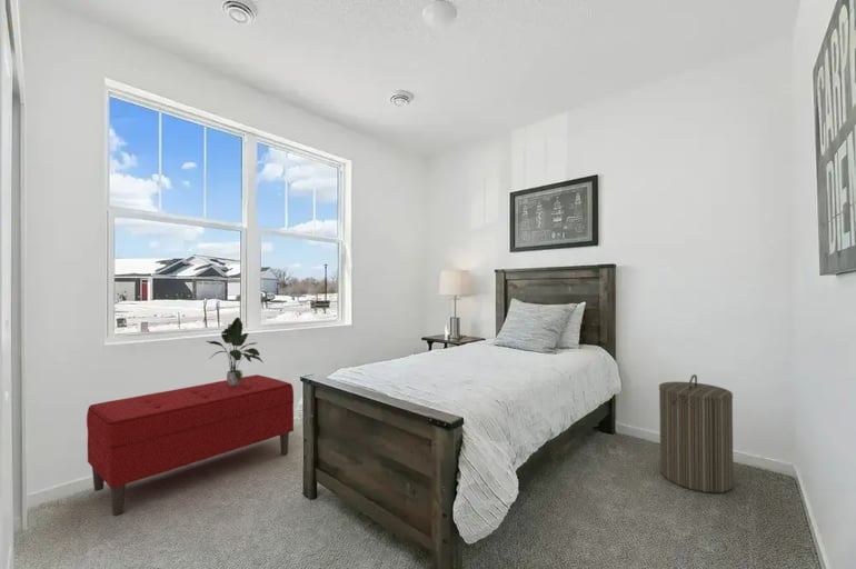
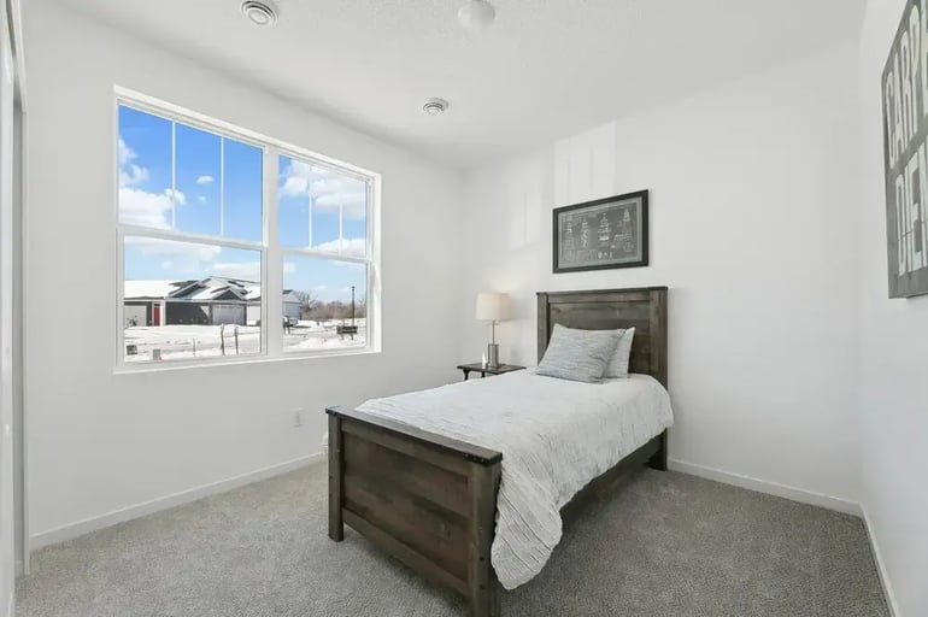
- potted plant [206,317,263,386]
- laundry hamper [658,373,735,493]
- bench [86,373,295,517]
